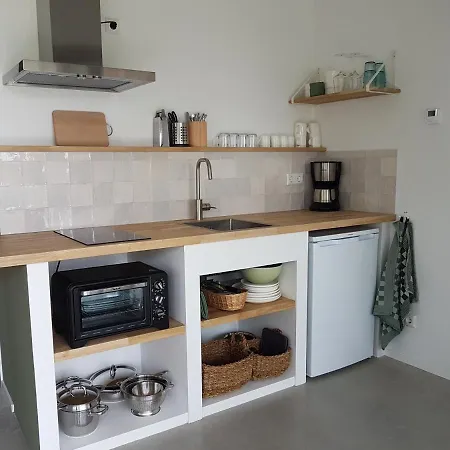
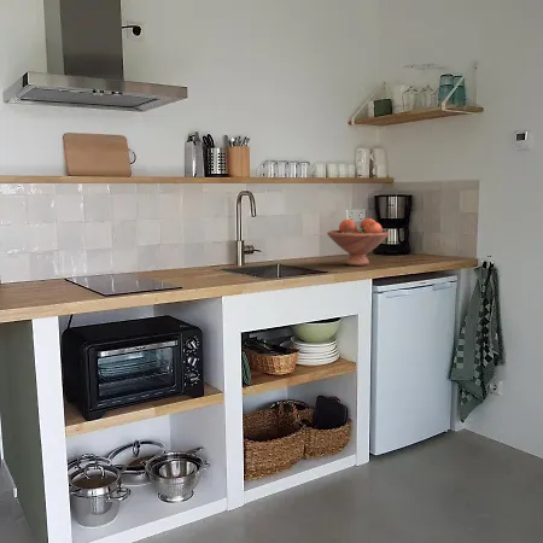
+ fruit bowl [326,217,391,267]
